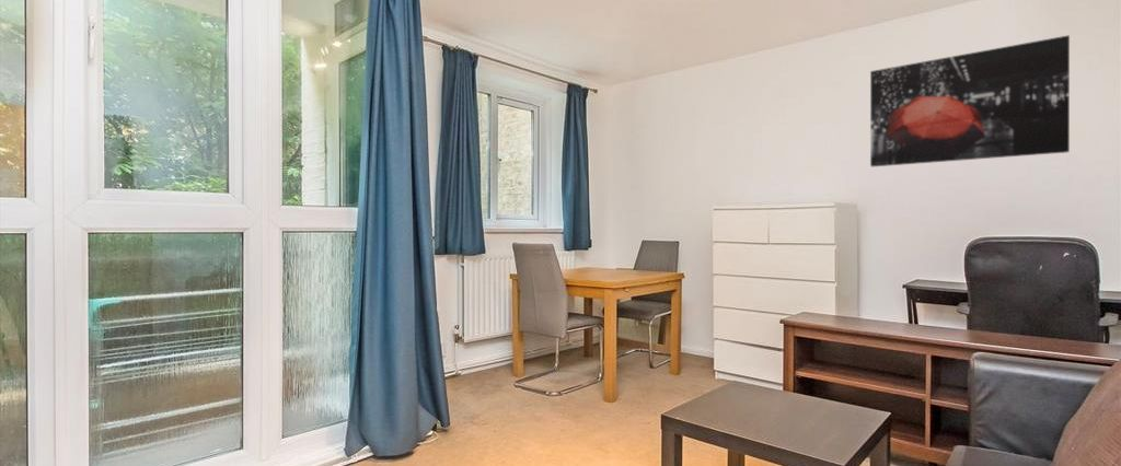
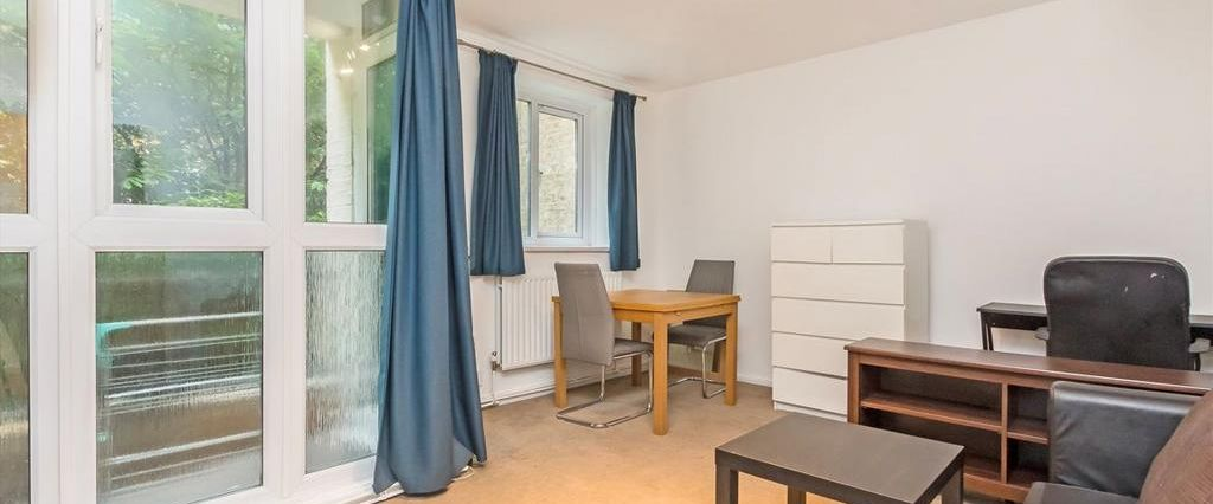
- wall art [869,34,1071,167]
